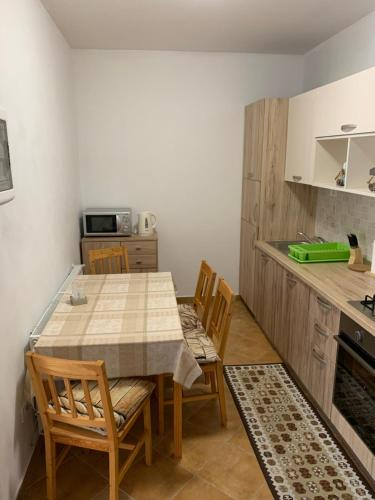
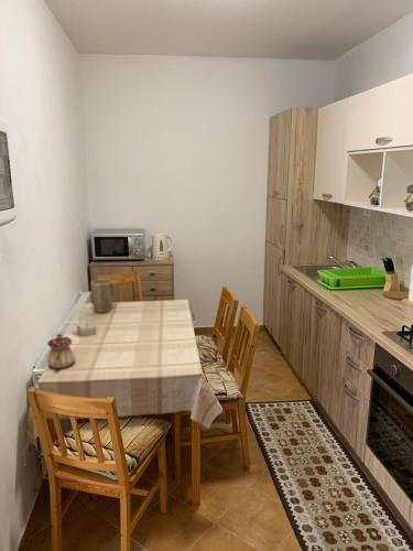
+ teapot [46,333,76,370]
+ plant pot [90,279,113,314]
